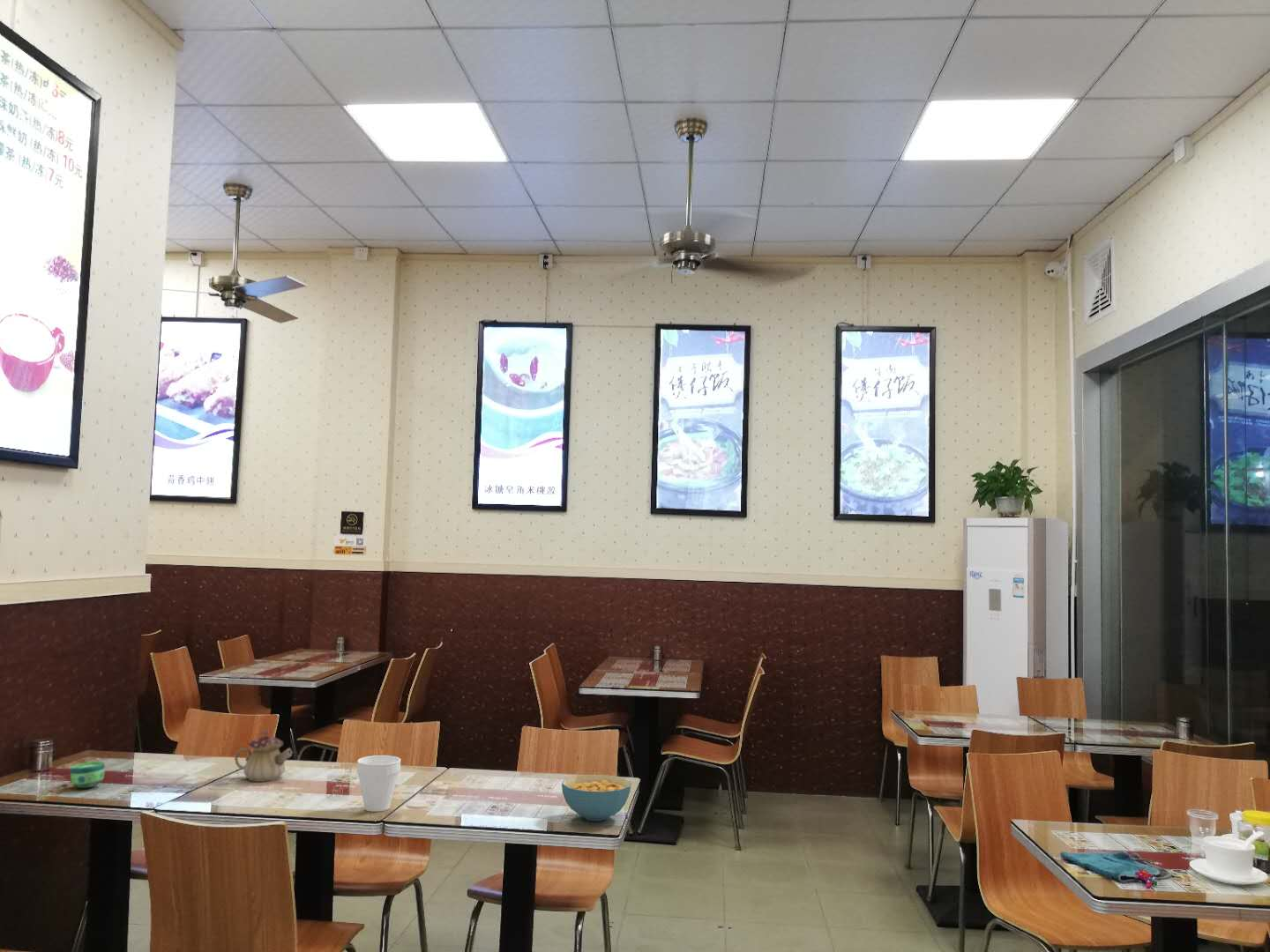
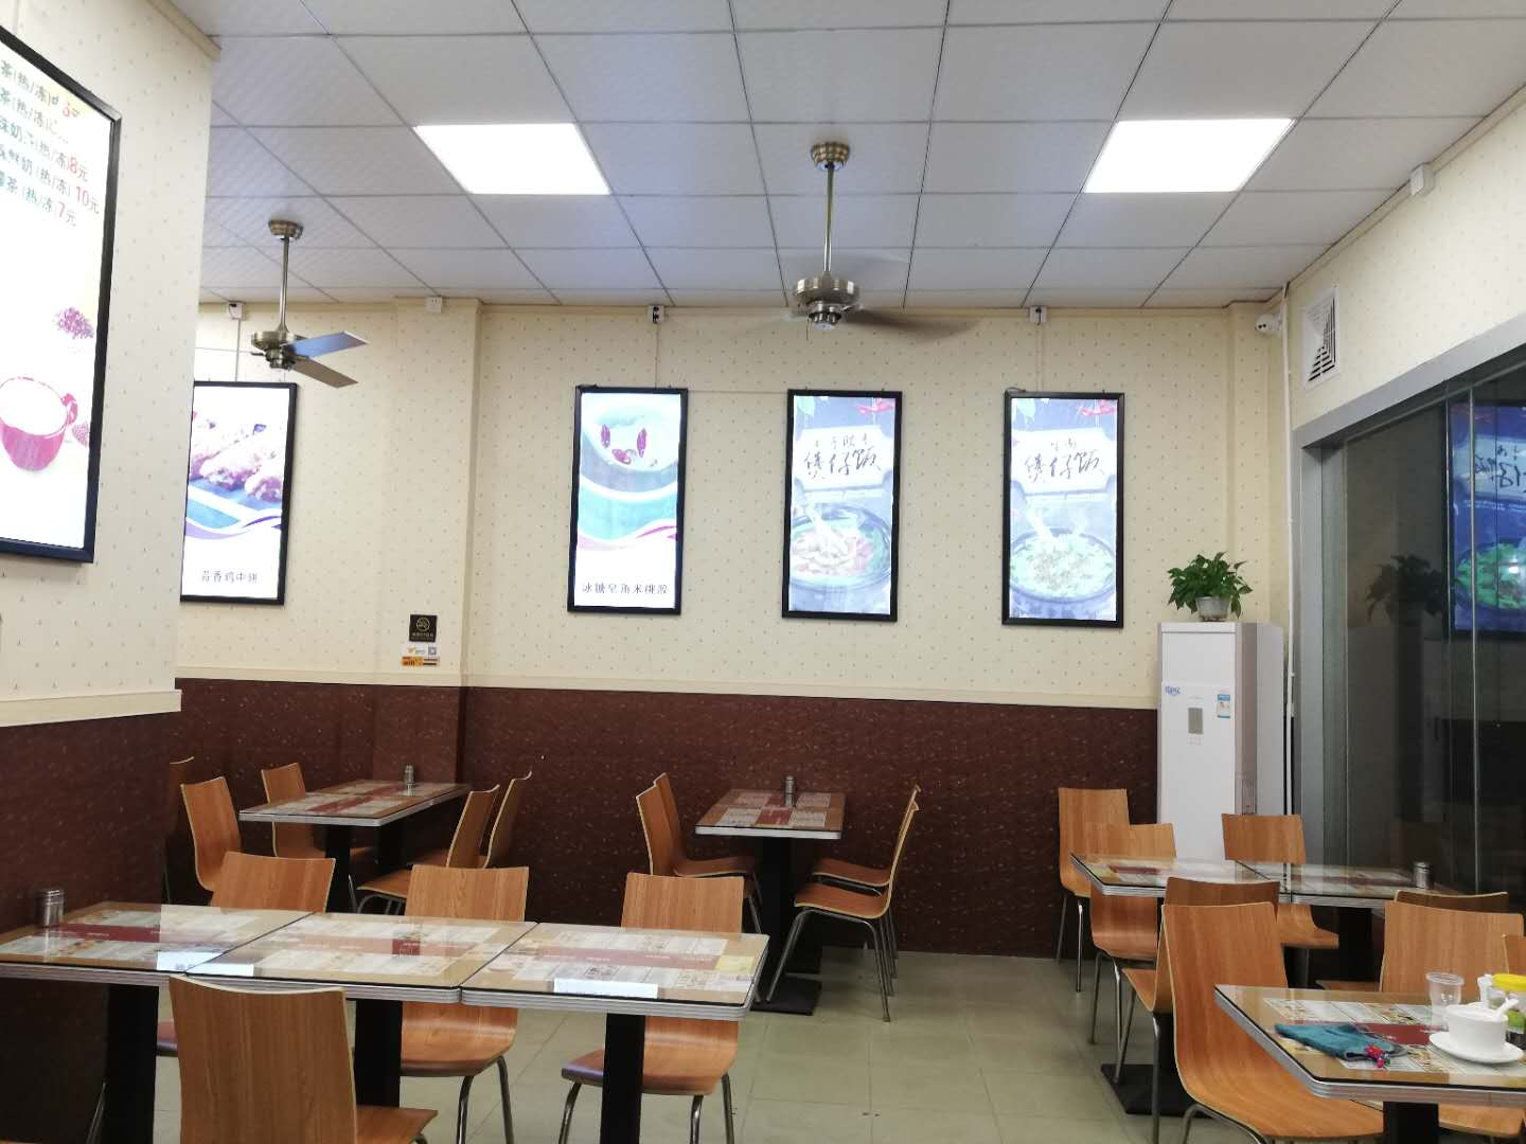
- cup [355,755,401,813]
- teapot [234,730,294,783]
- cup [70,761,106,789]
- cereal bowl [561,774,632,822]
